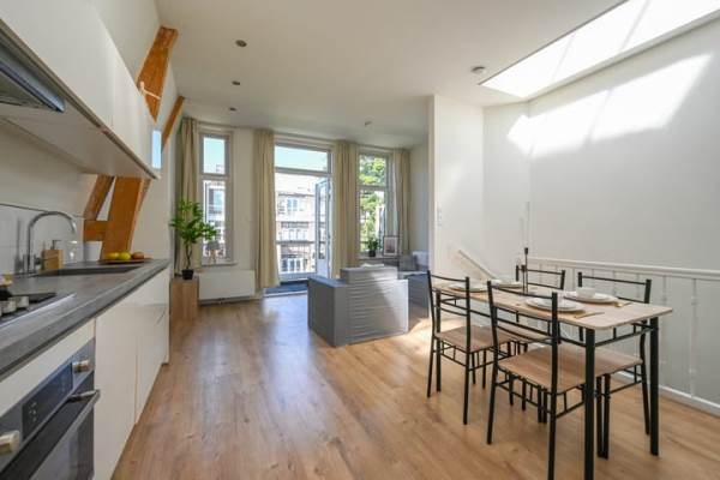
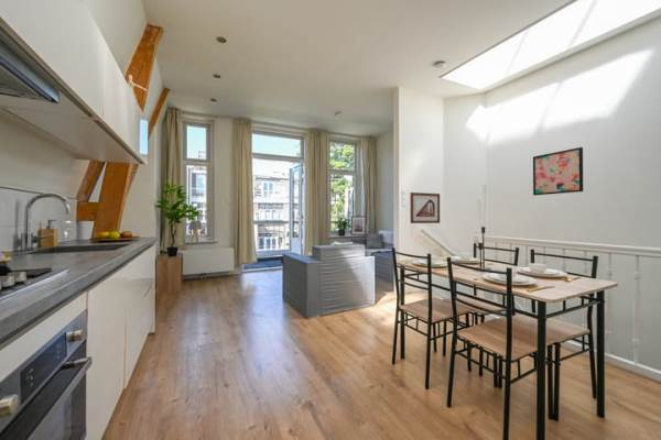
+ wall art [532,146,584,197]
+ picture frame [409,191,441,224]
